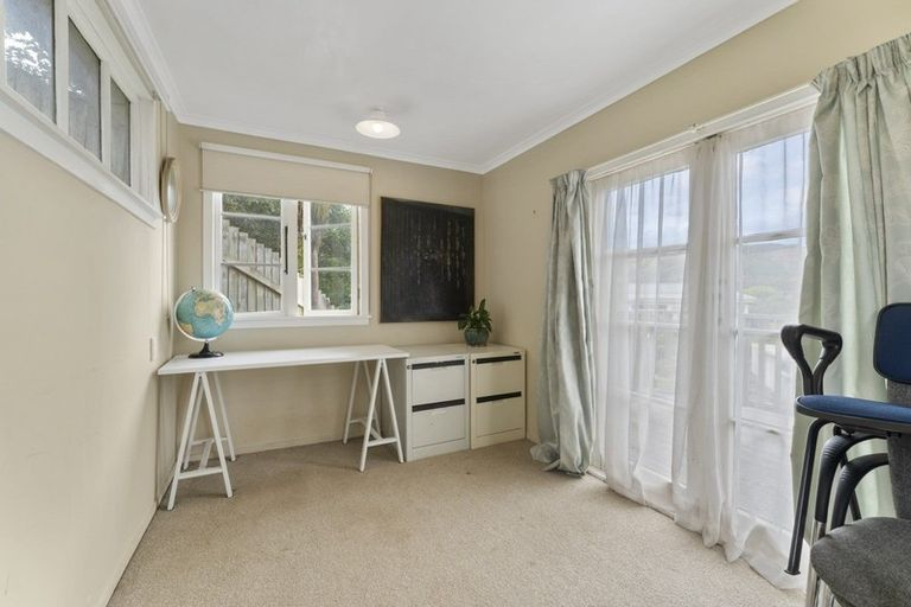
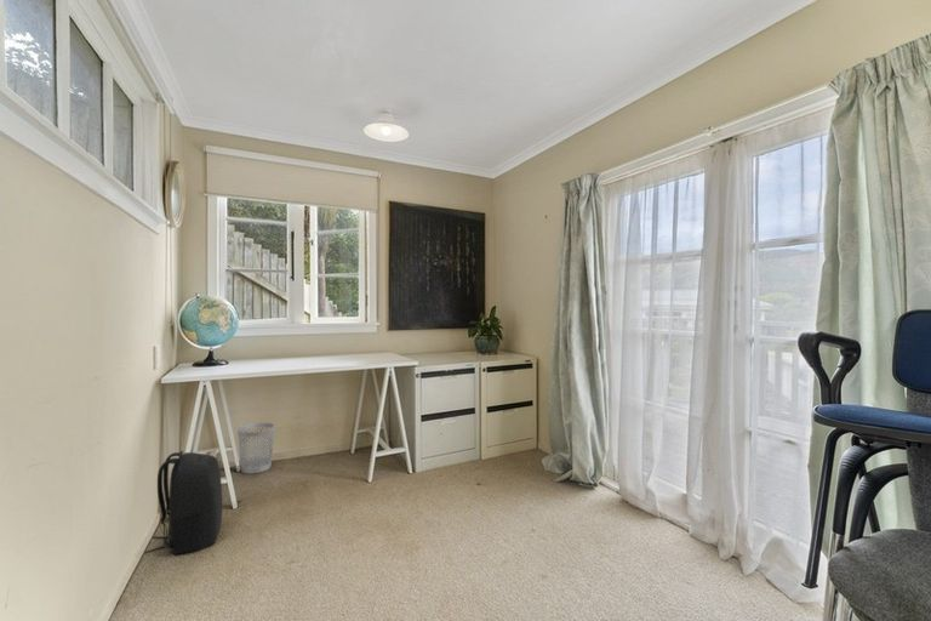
+ wastebasket [236,422,276,474]
+ backpack [143,450,223,556]
